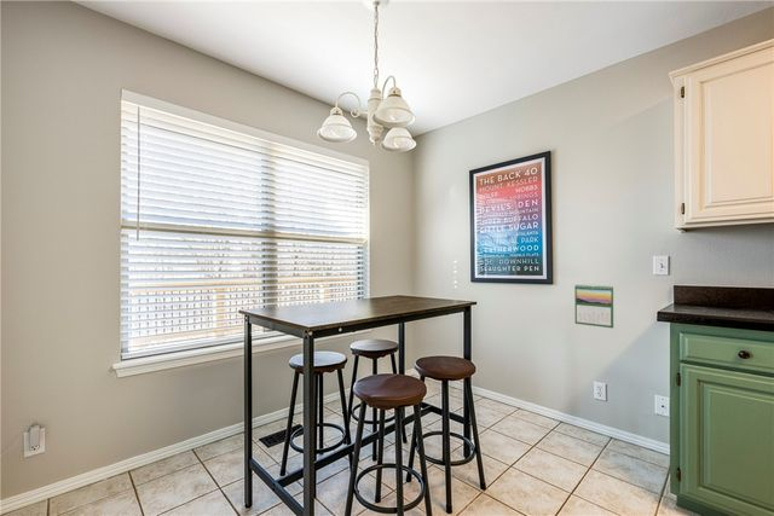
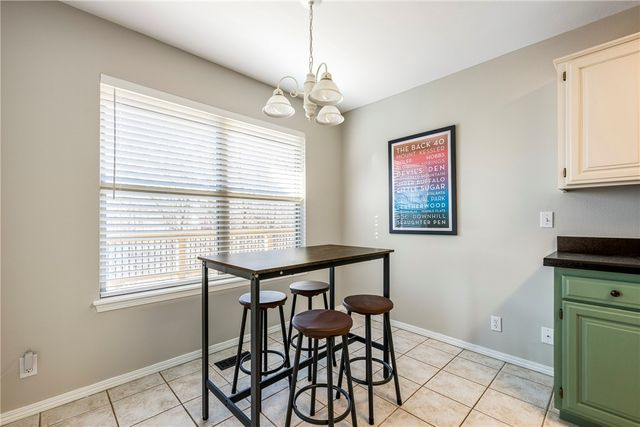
- calendar [573,283,614,329]
